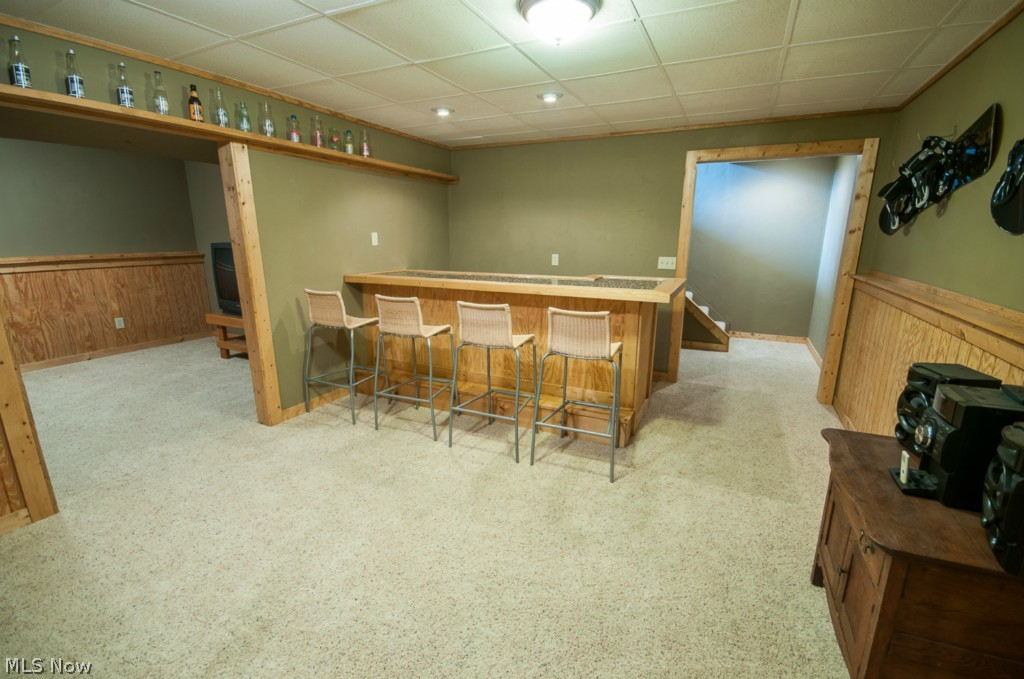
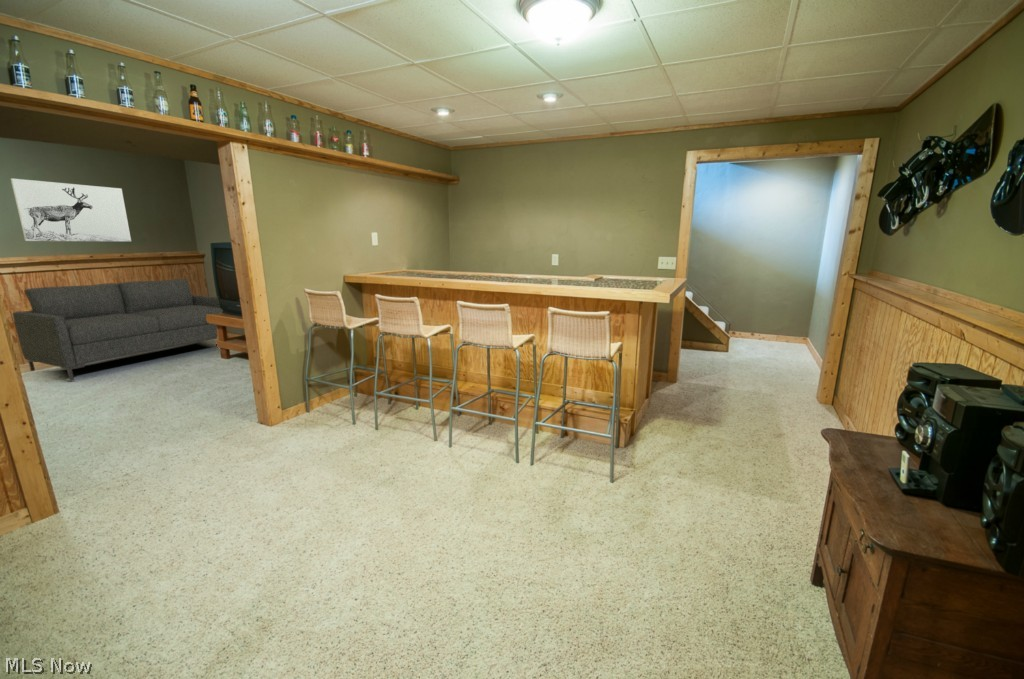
+ sofa [12,278,223,382]
+ wall art [10,177,132,242]
